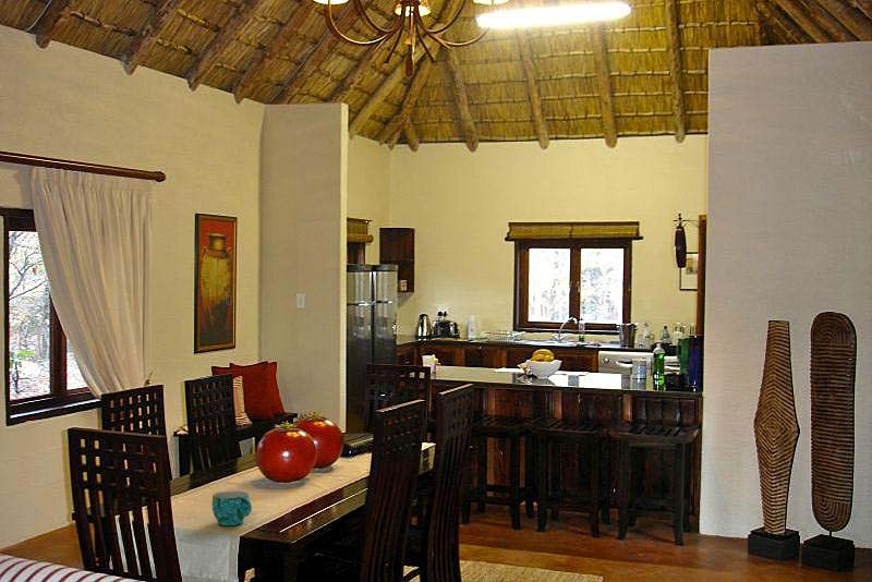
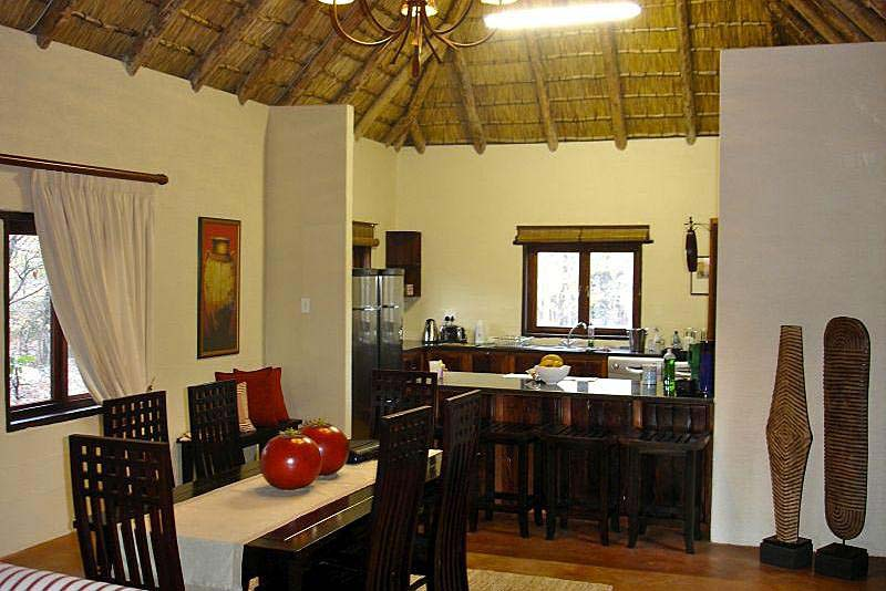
- cup [210,490,253,526]
